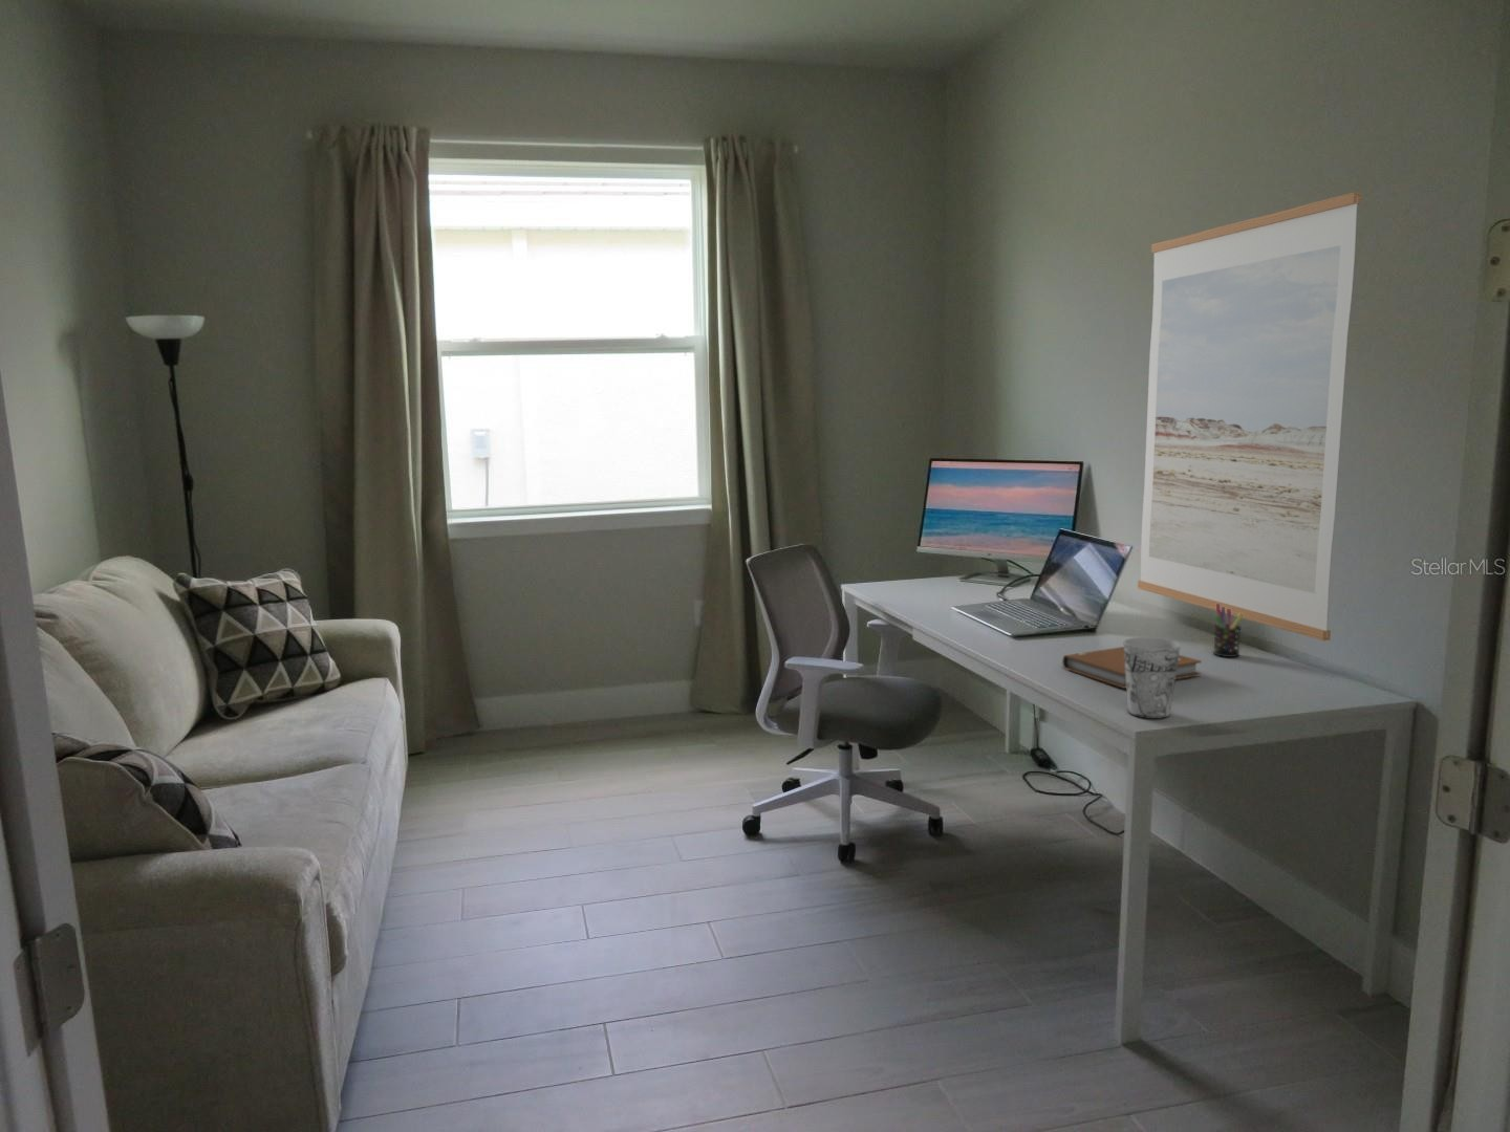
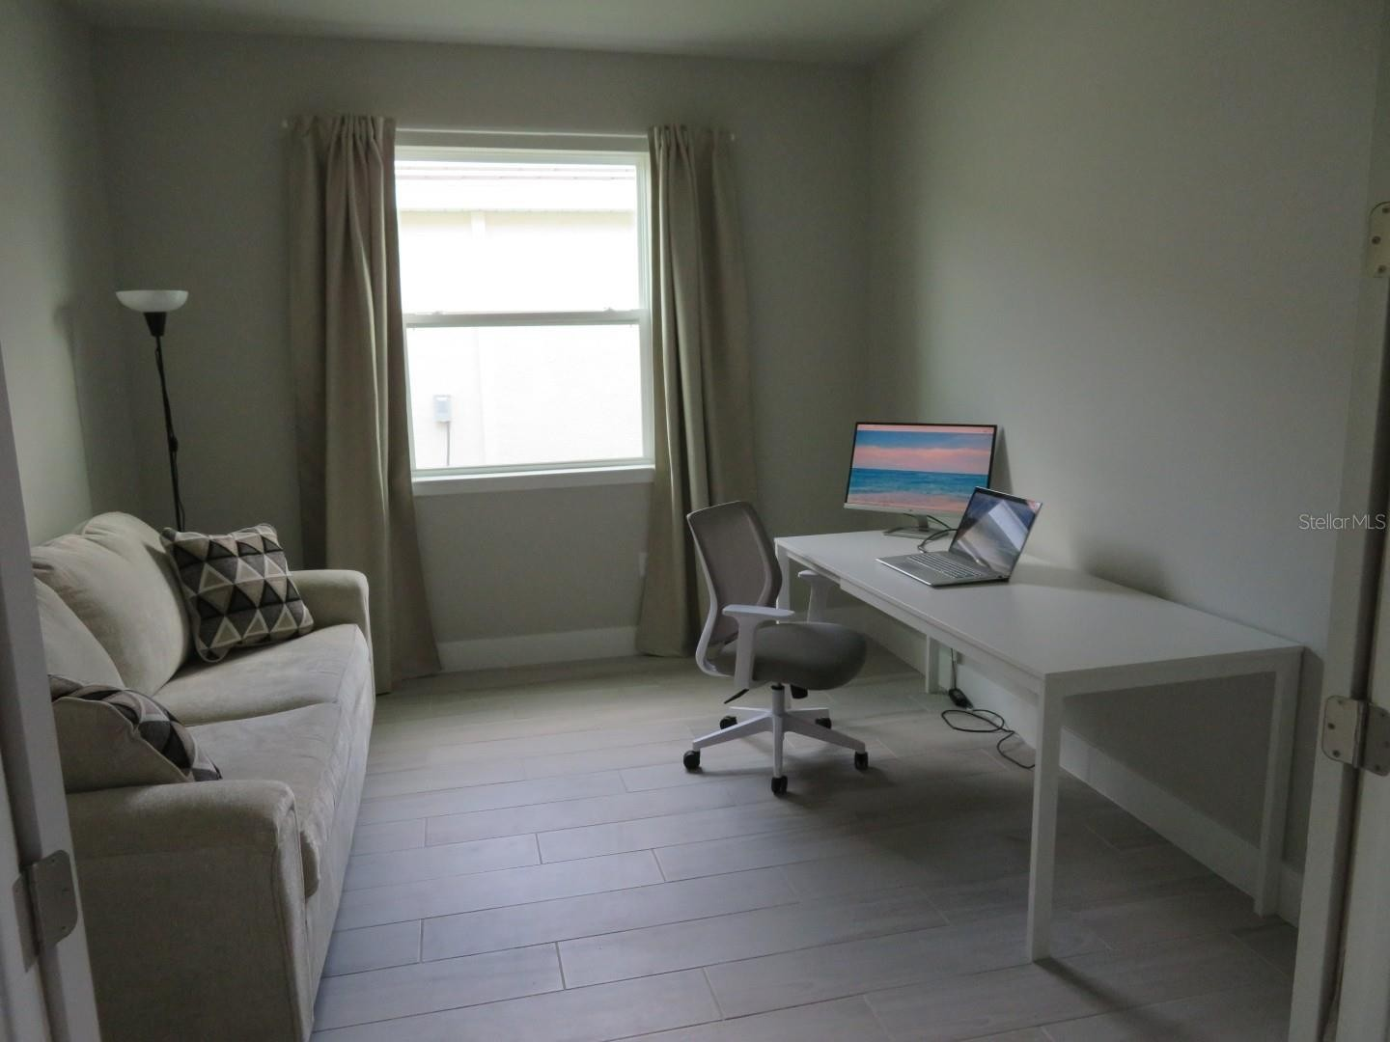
- notebook [1062,646,1203,690]
- pen holder [1213,604,1242,659]
- wall art [1137,190,1364,641]
- cup [1124,636,1182,721]
